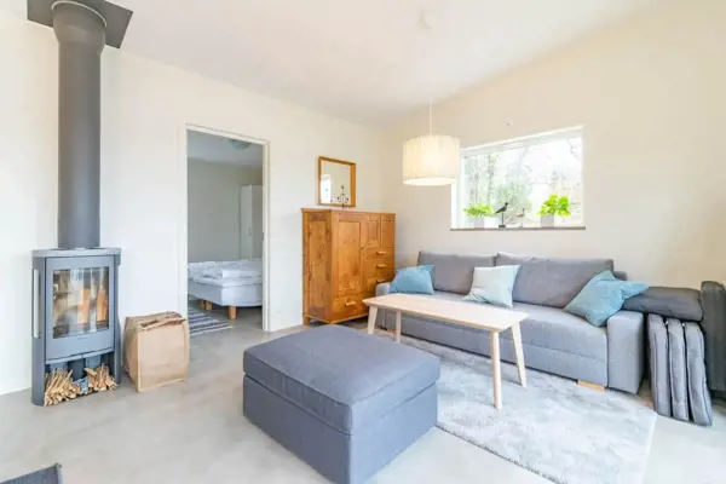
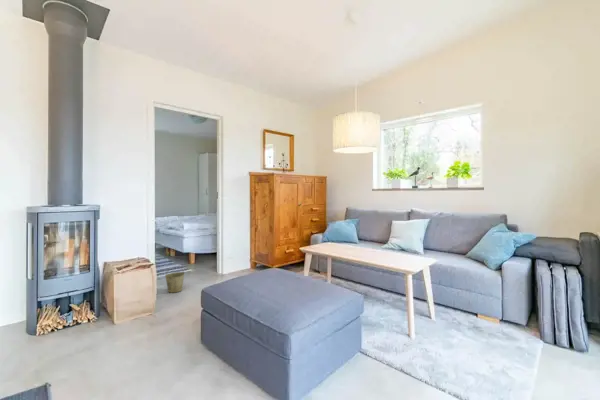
+ bucket [164,262,186,294]
